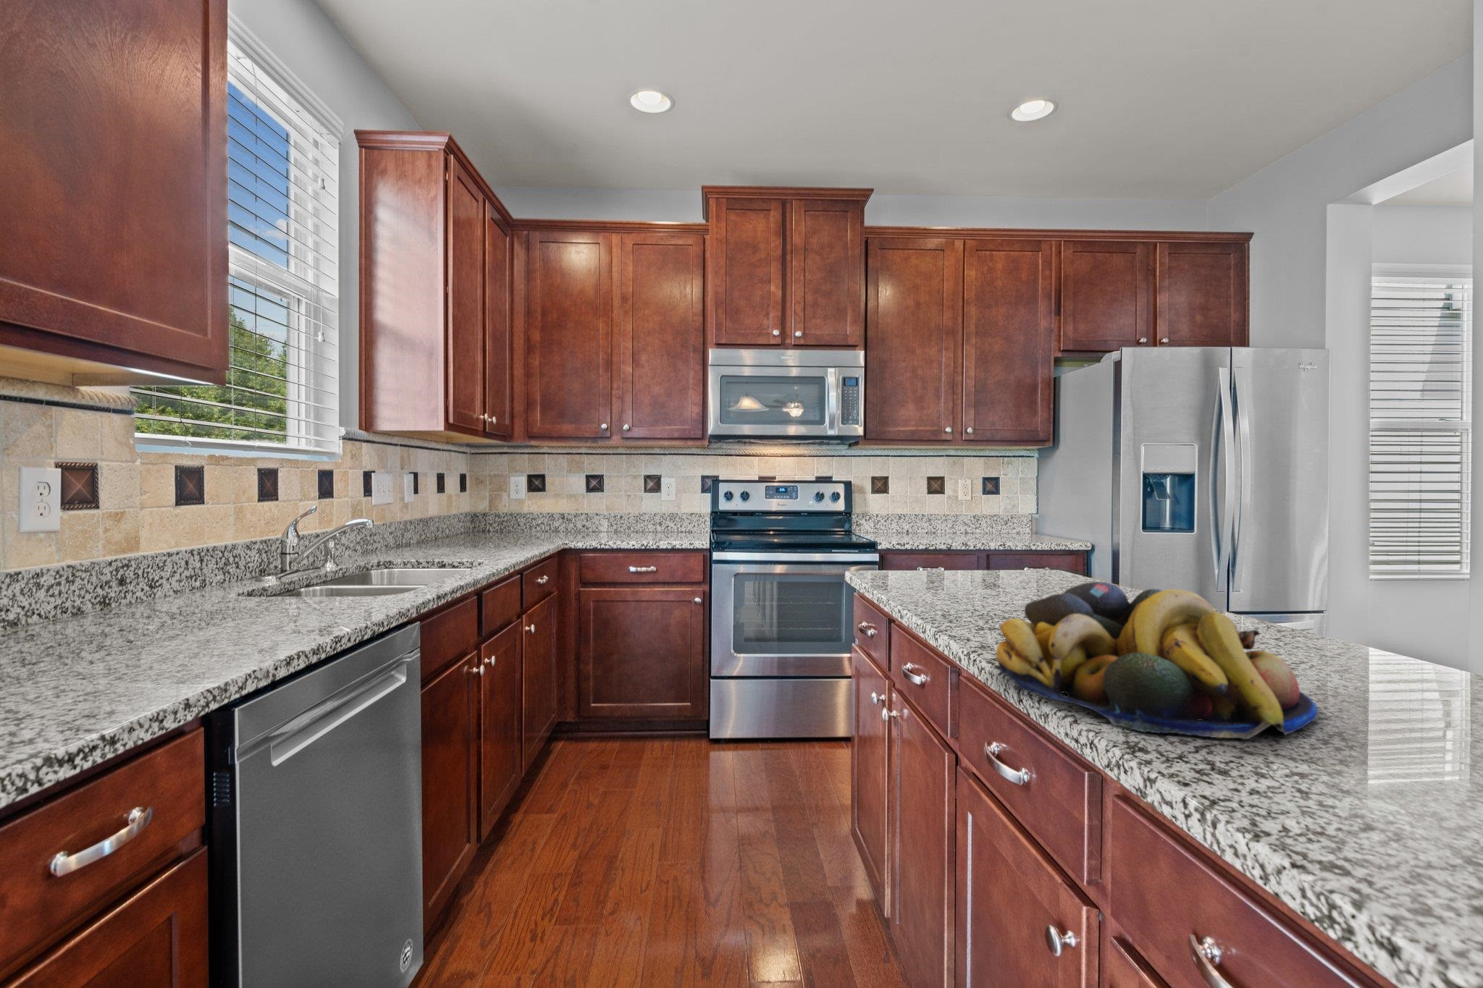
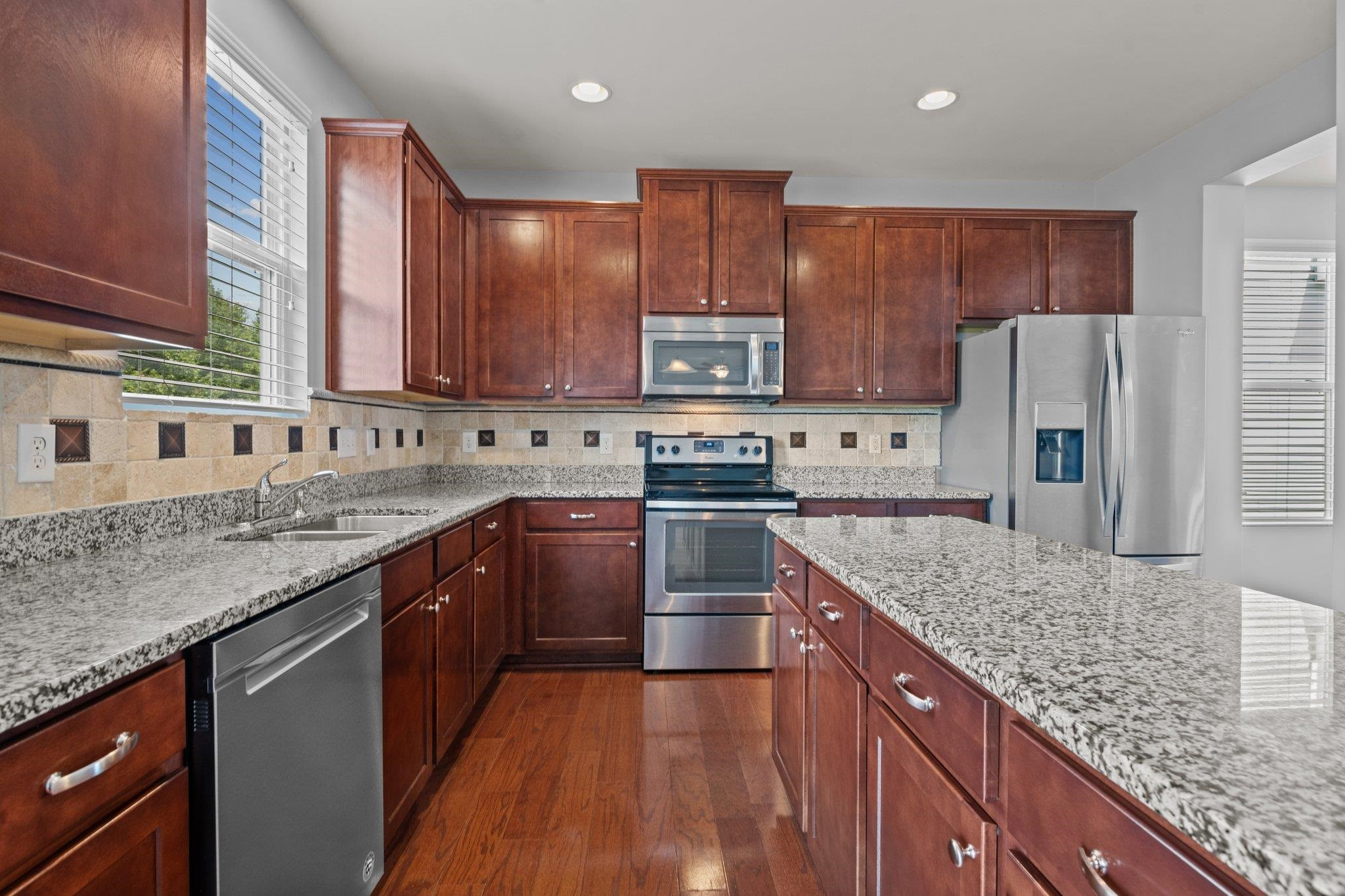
- fruit bowl [995,580,1319,740]
